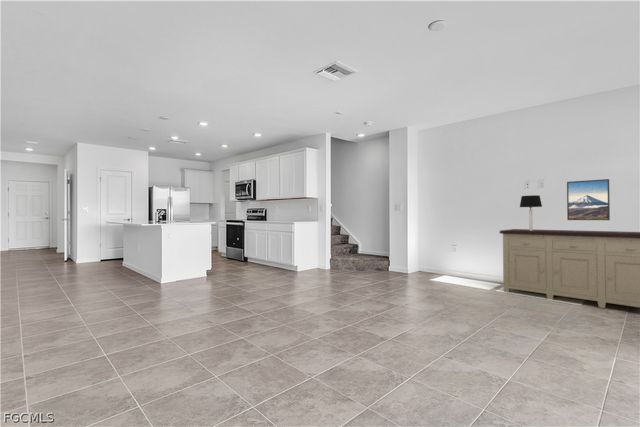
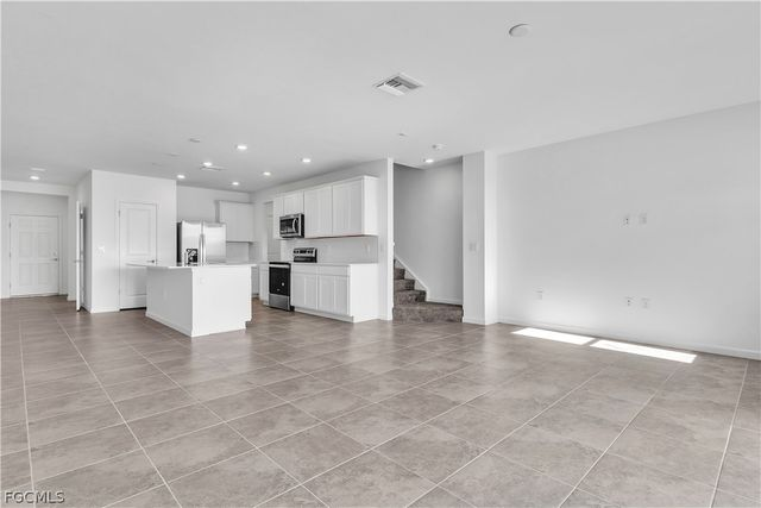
- sideboard [499,228,640,309]
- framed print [566,178,611,221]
- table lamp [519,194,543,230]
